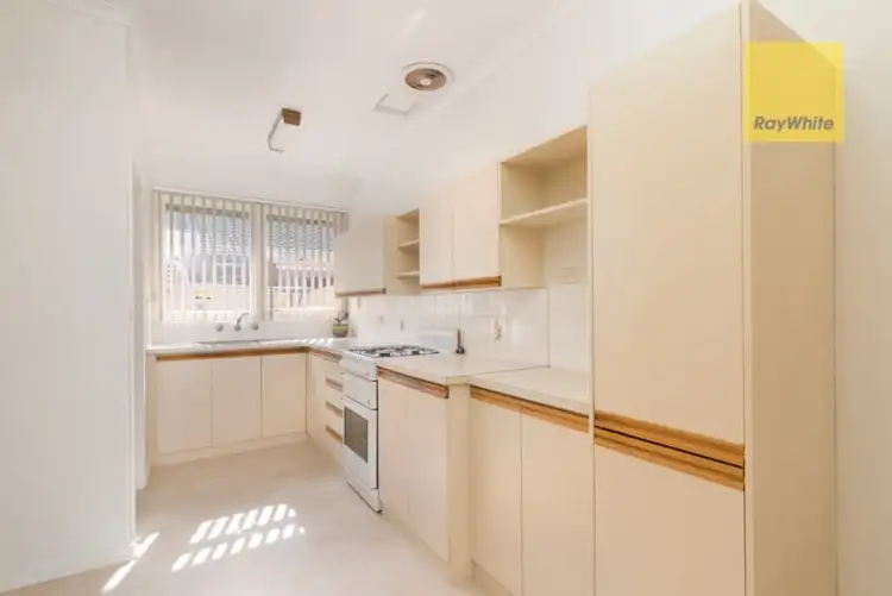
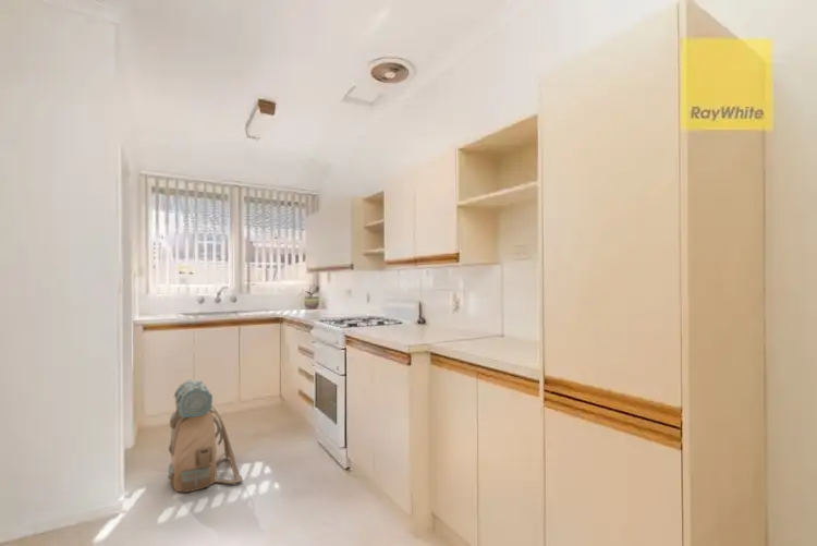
+ backpack [167,378,243,494]
